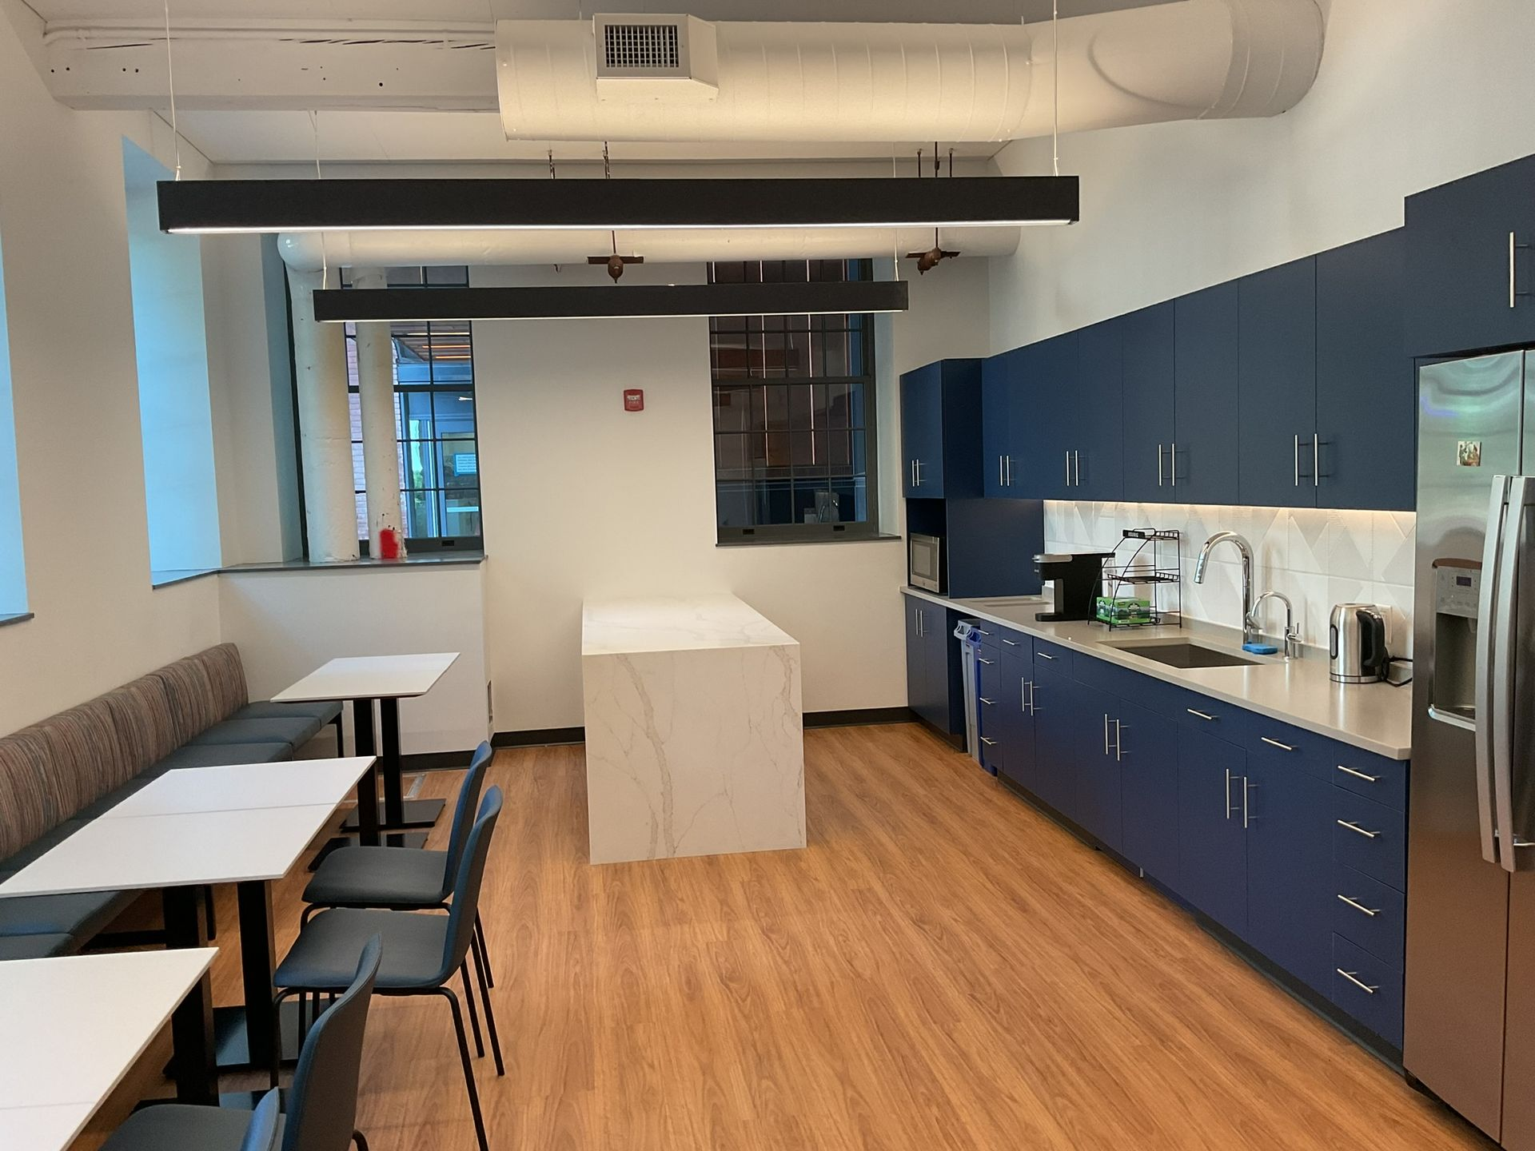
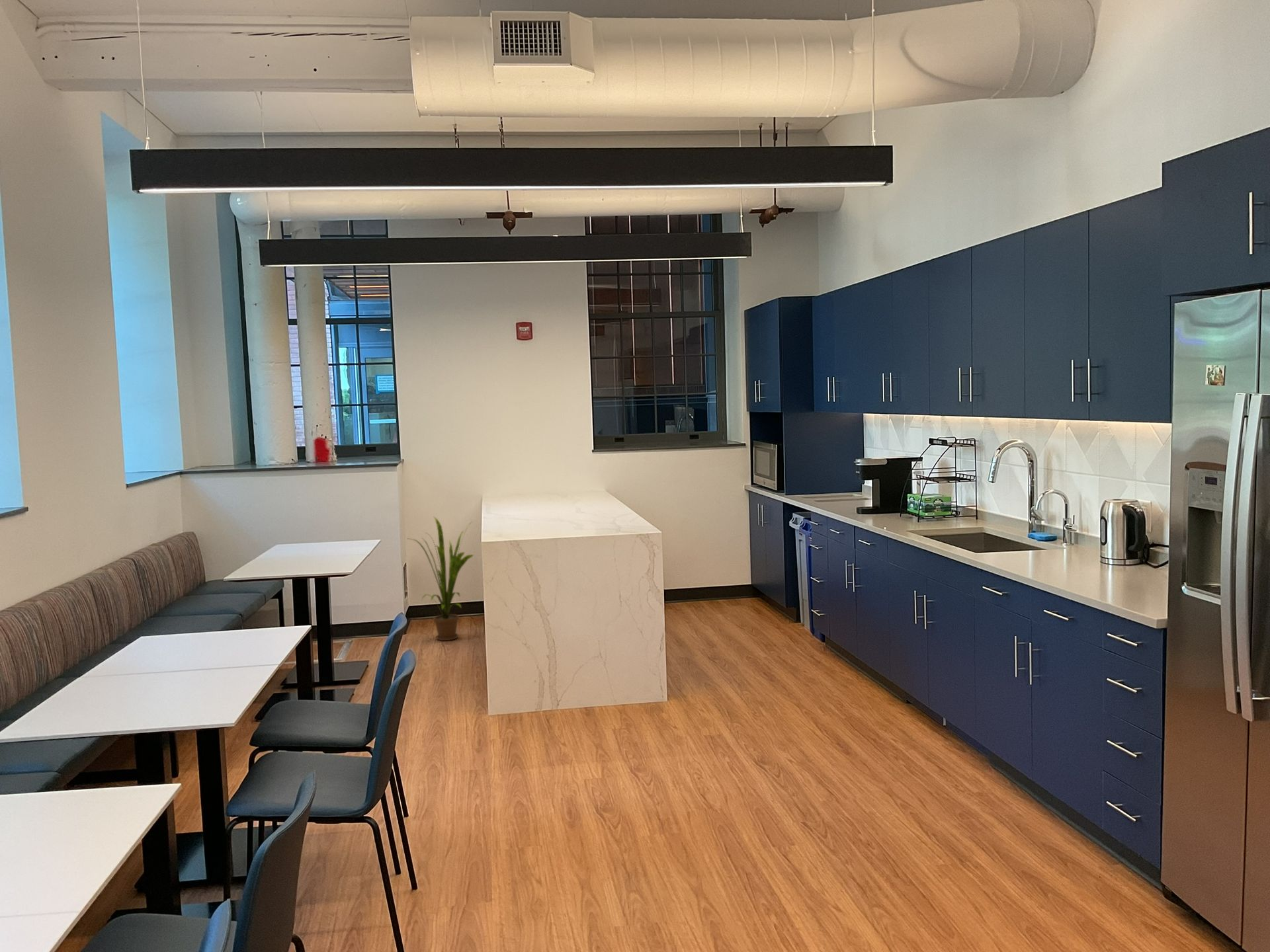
+ house plant [407,516,474,641]
